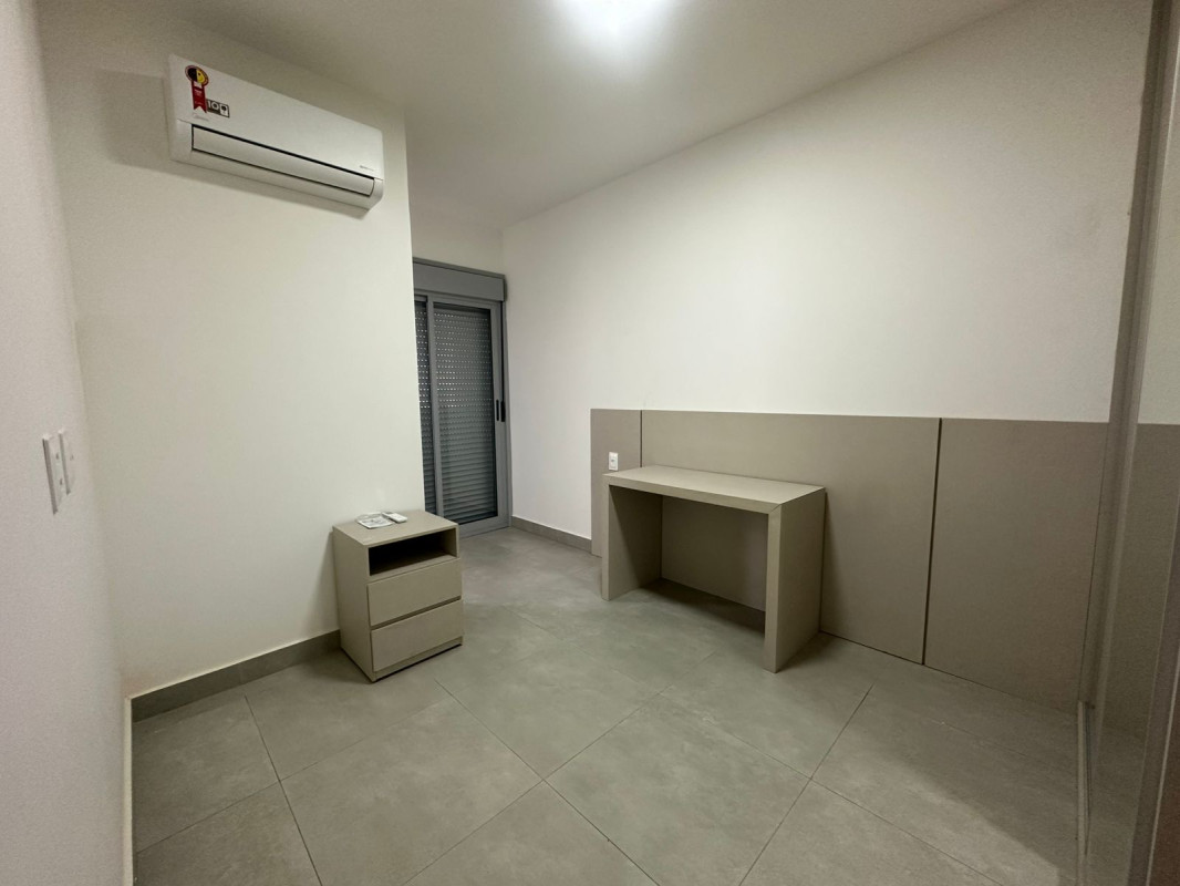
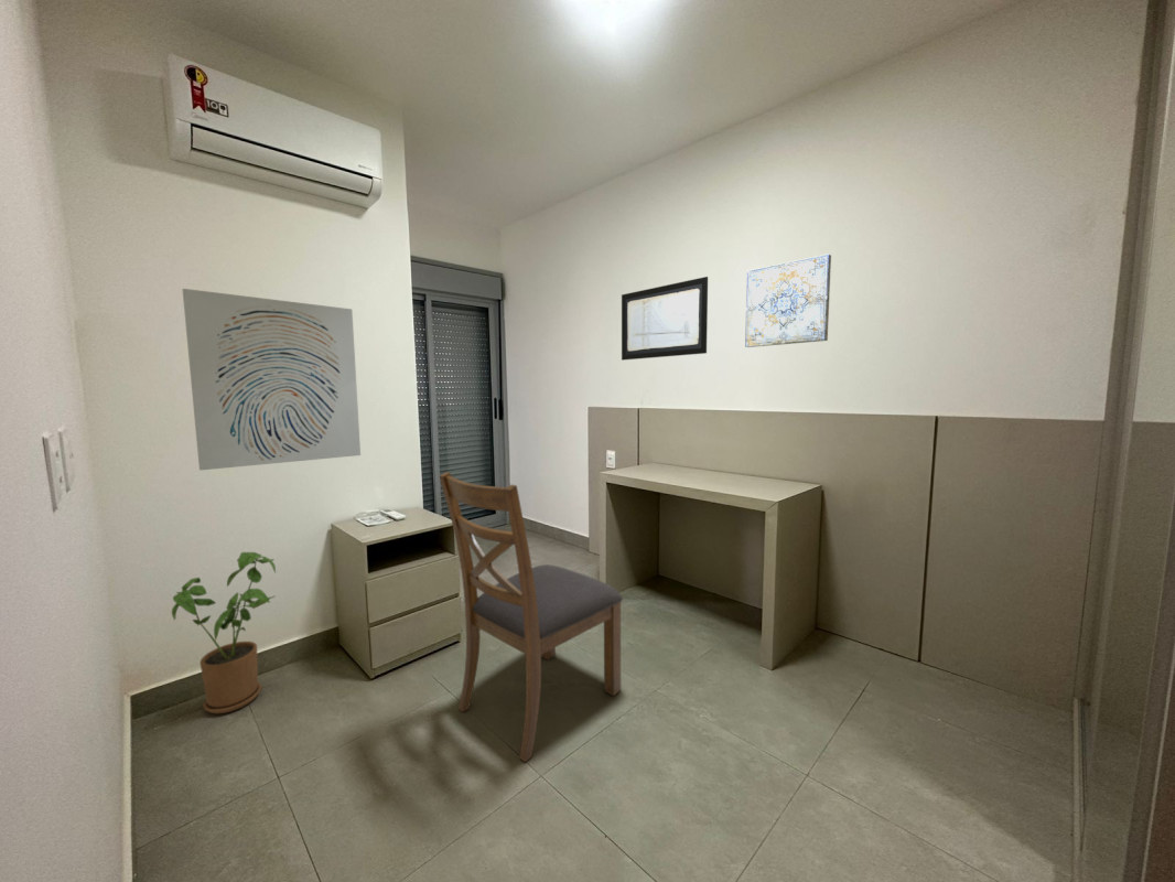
+ wall art [621,276,709,362]
+ house plant [171,551,277,714]
+ chair [439,471,624,763]
+ wall art [182,288,362,471]
+ wall art [744,252,832,348]
